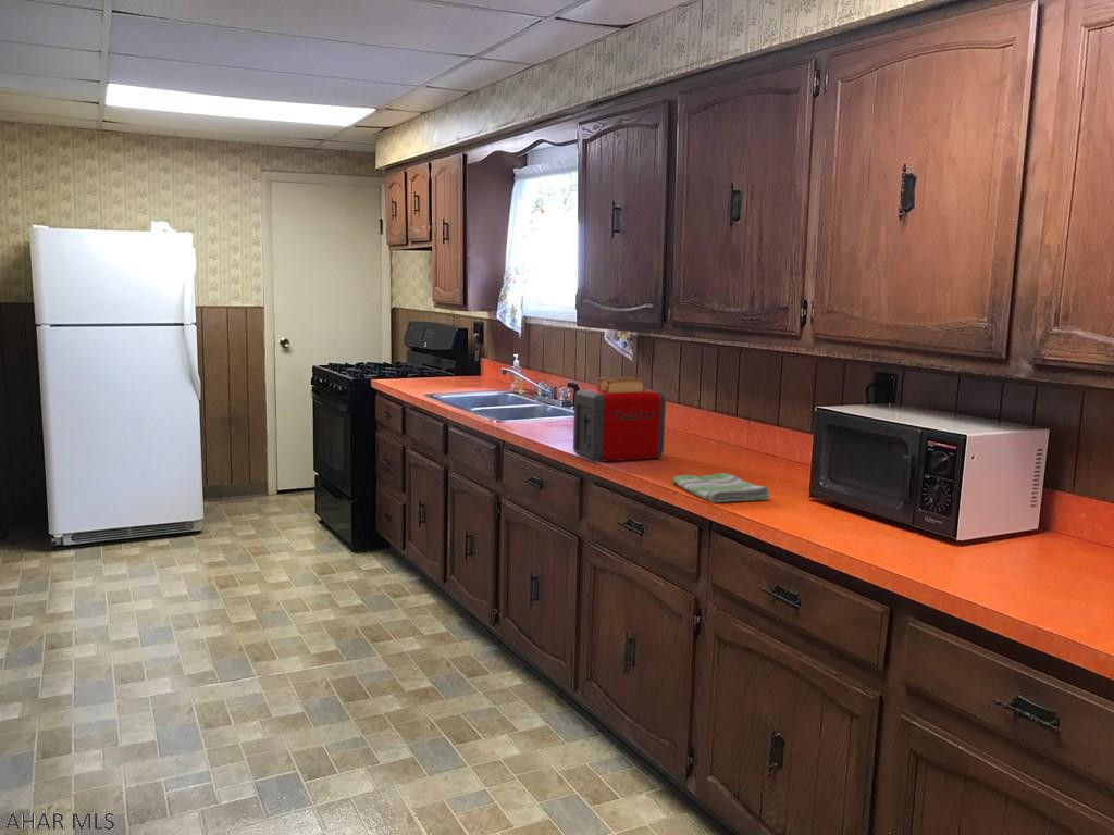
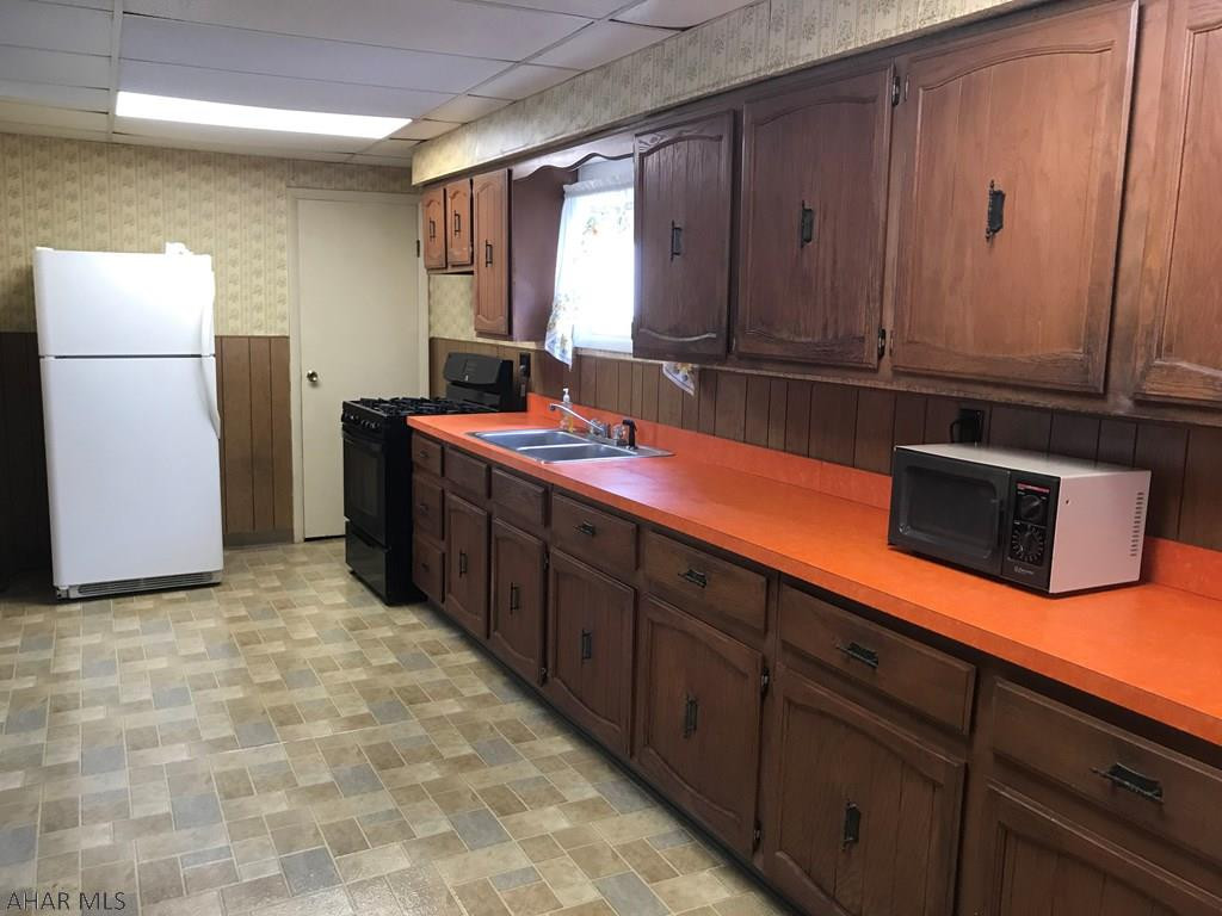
- dish towel [670,472,771,503]
- toaster [572,376,667,463]
